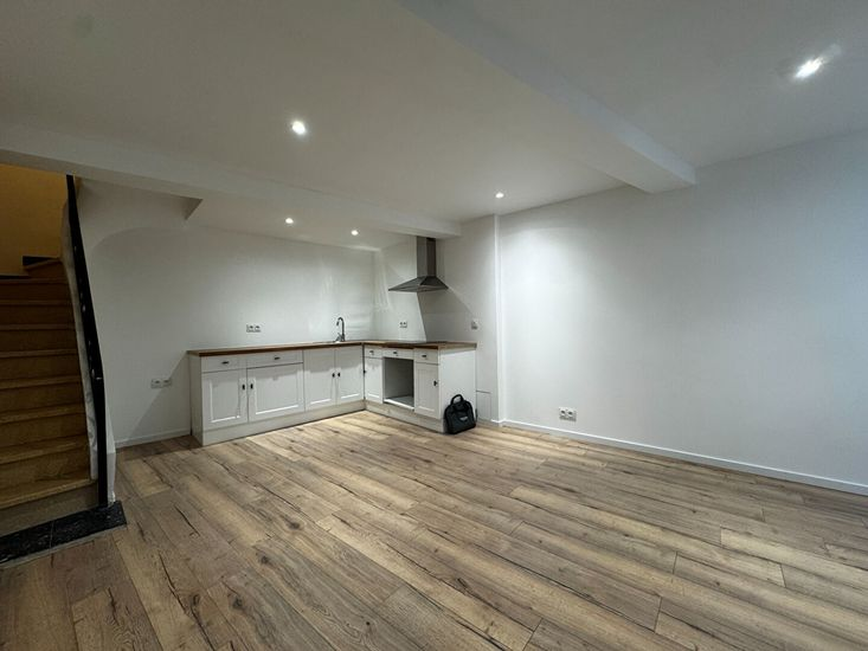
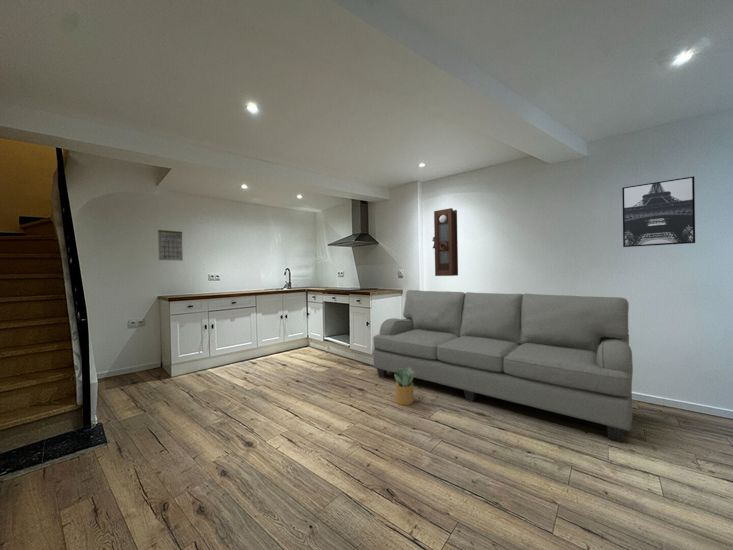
+ sofa [372,289,634,444]
+ wall art [621,175,696,248]
+ pendulum clock [431,207,459,277]
+ potted plant [393,367,415,406]
+ calendar [157,229,184,262]
